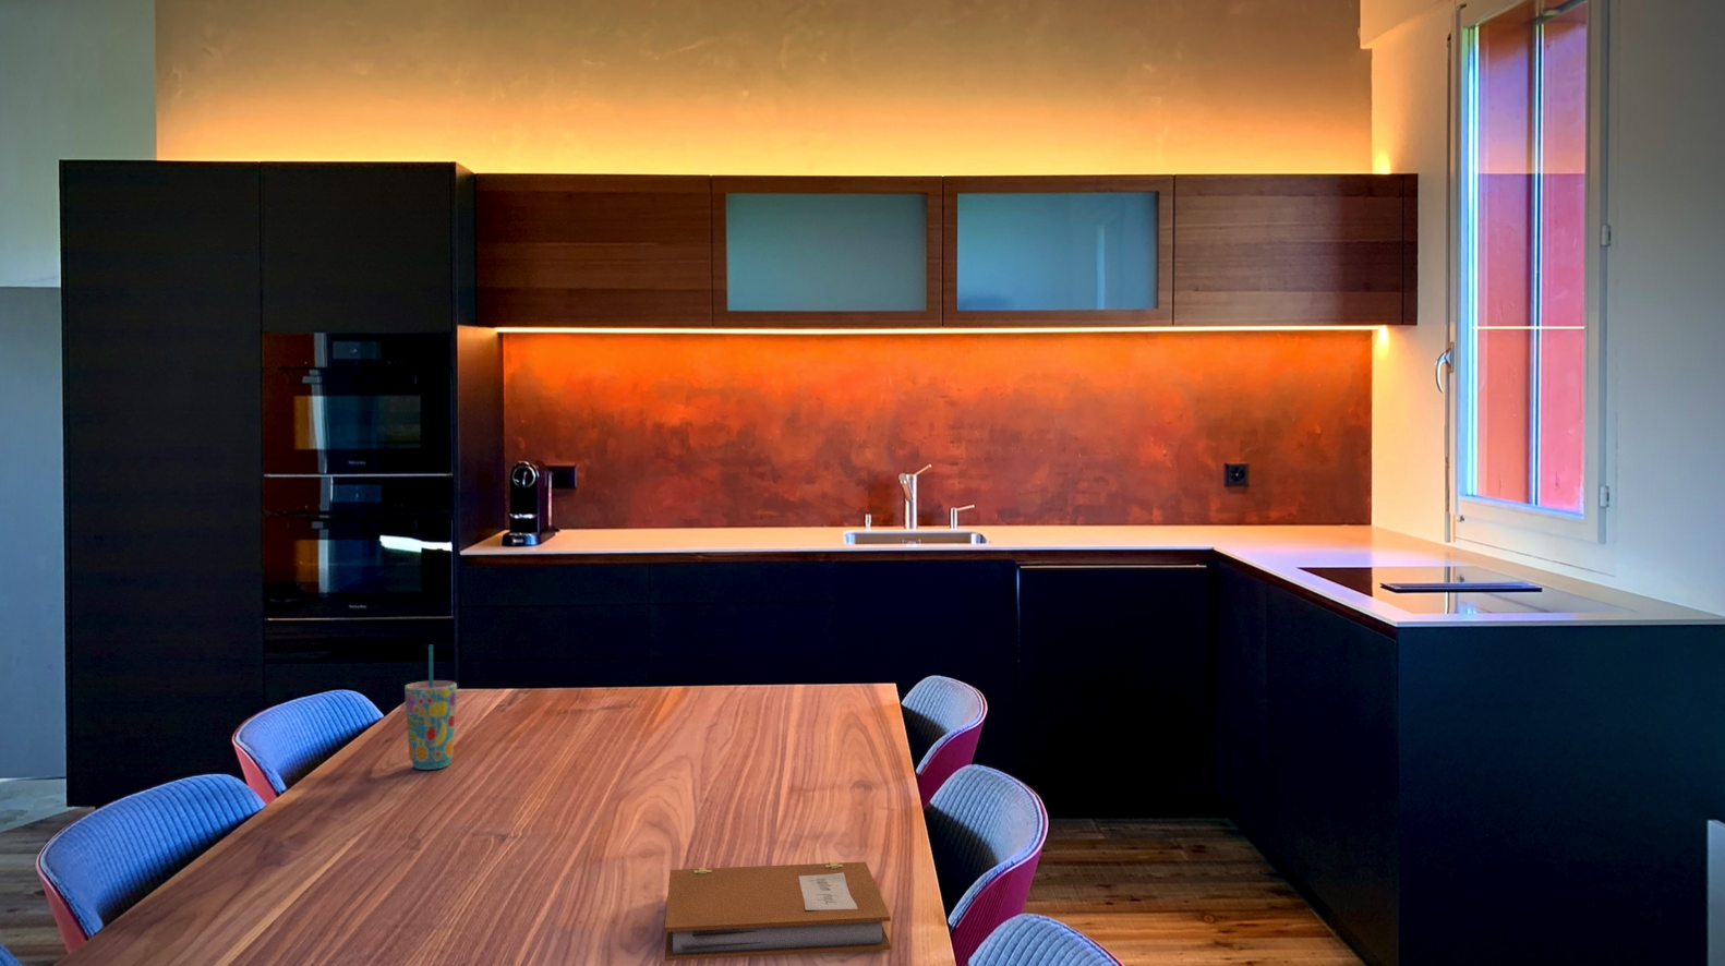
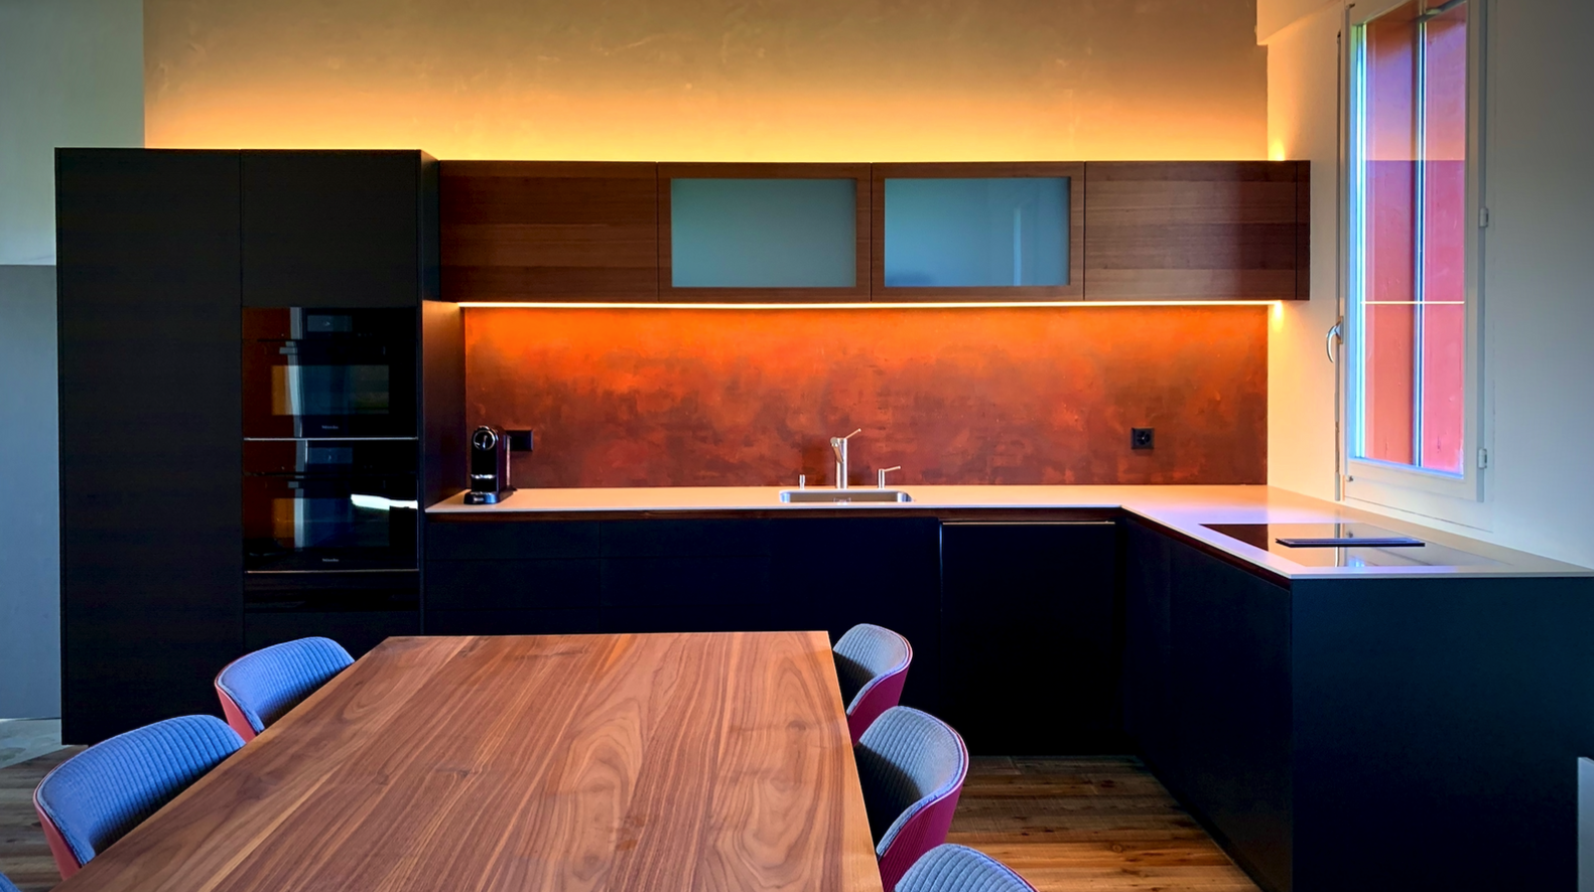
- notebook [663,861,892,961]
- cup [404,645,458,770]
